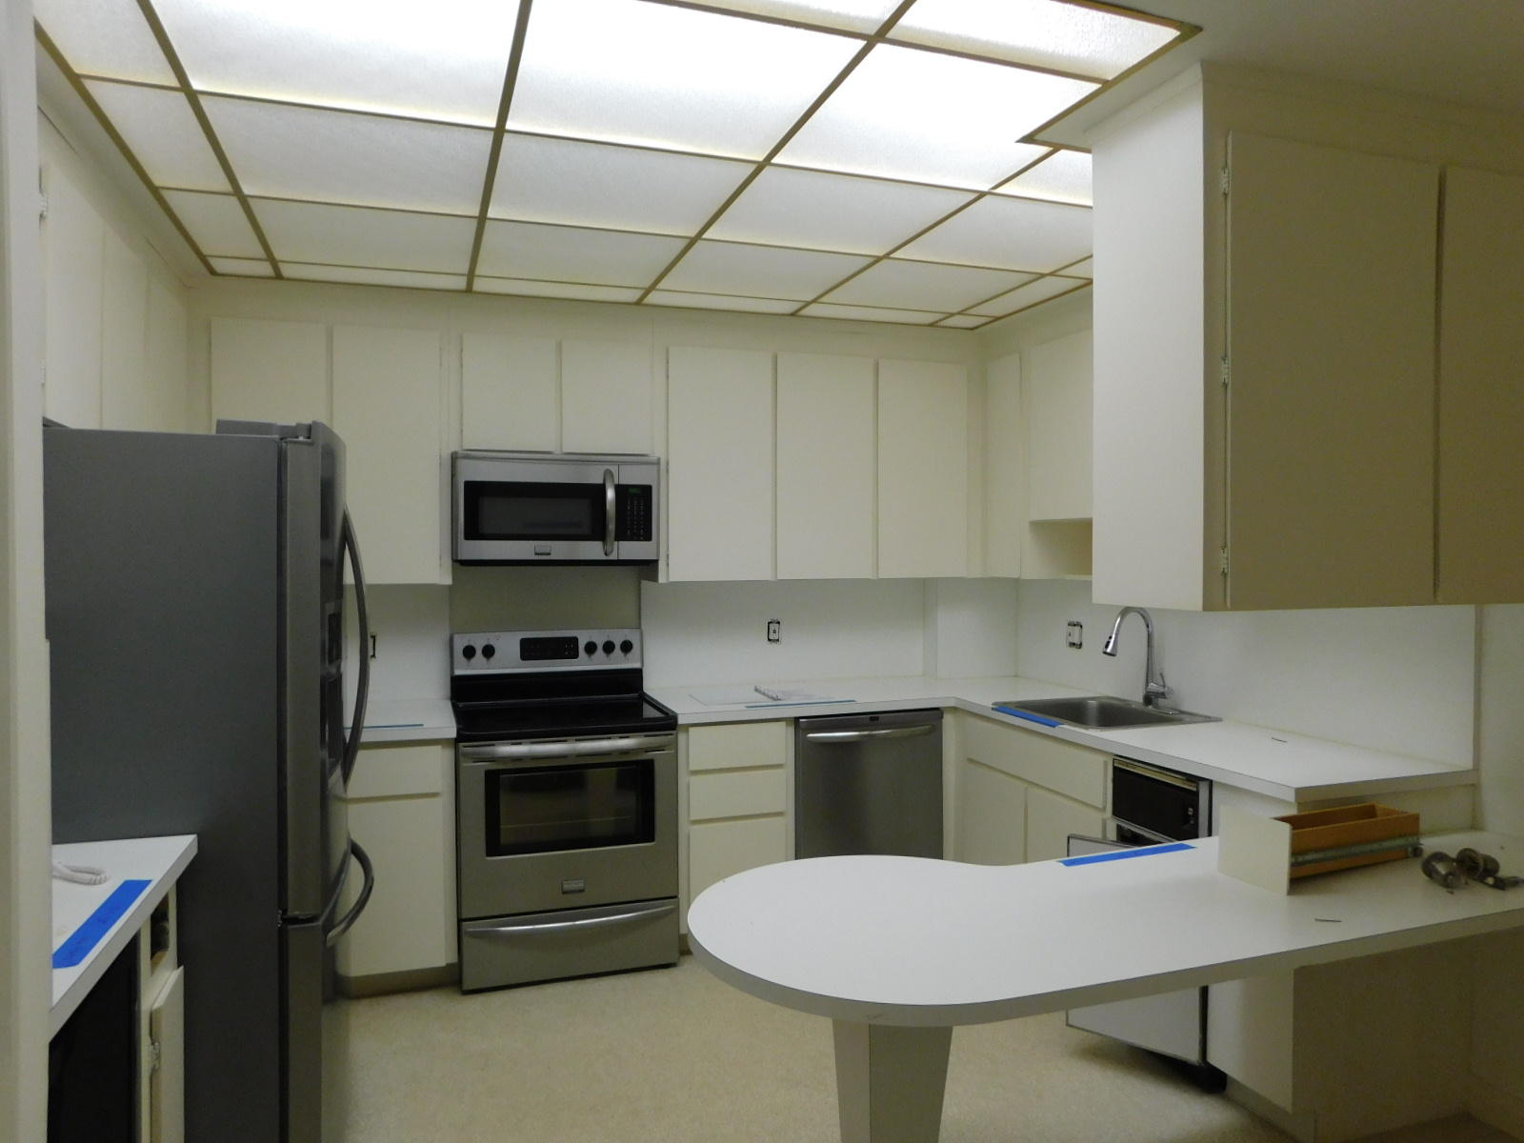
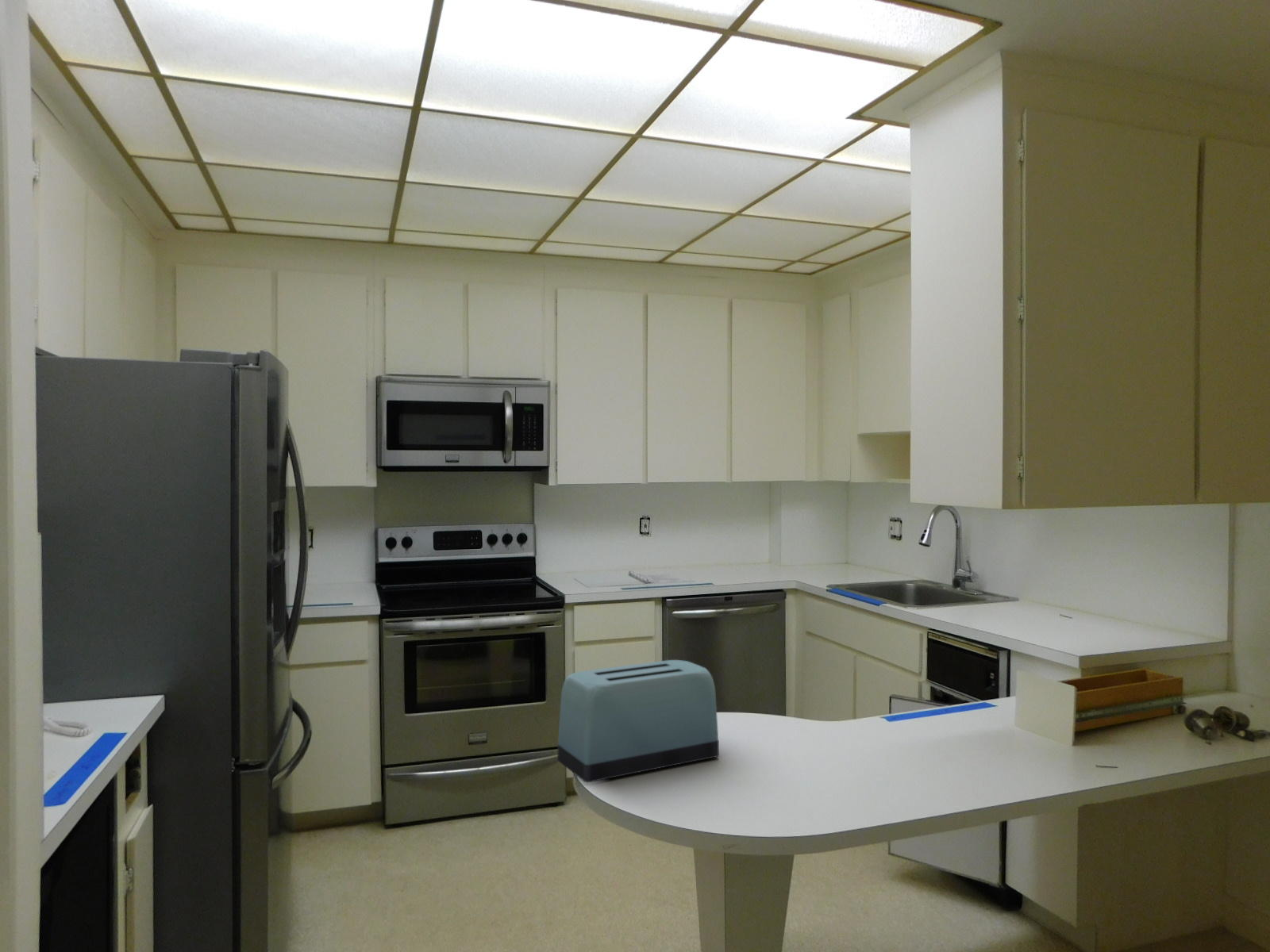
+ toaster [556,659,720,783]
